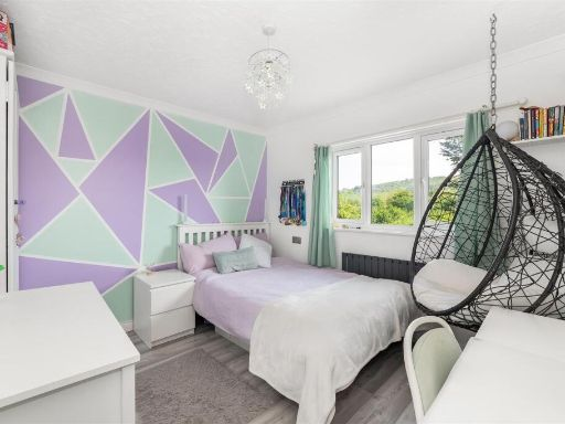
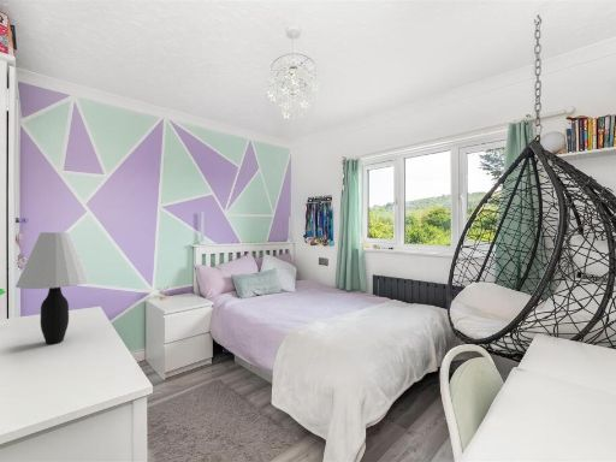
+ table lamp [14,231,91,345]
